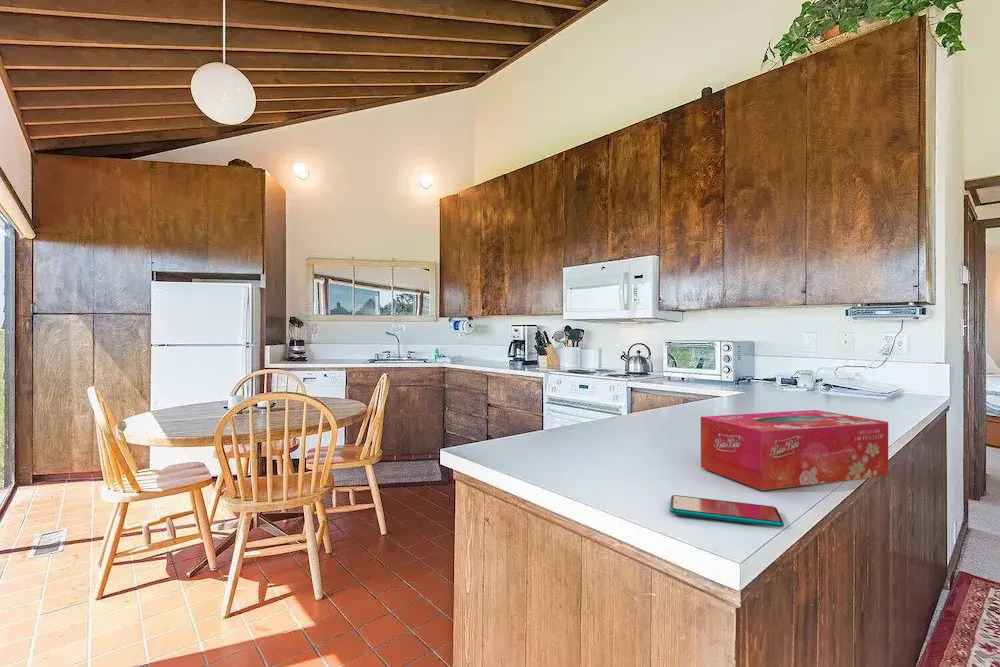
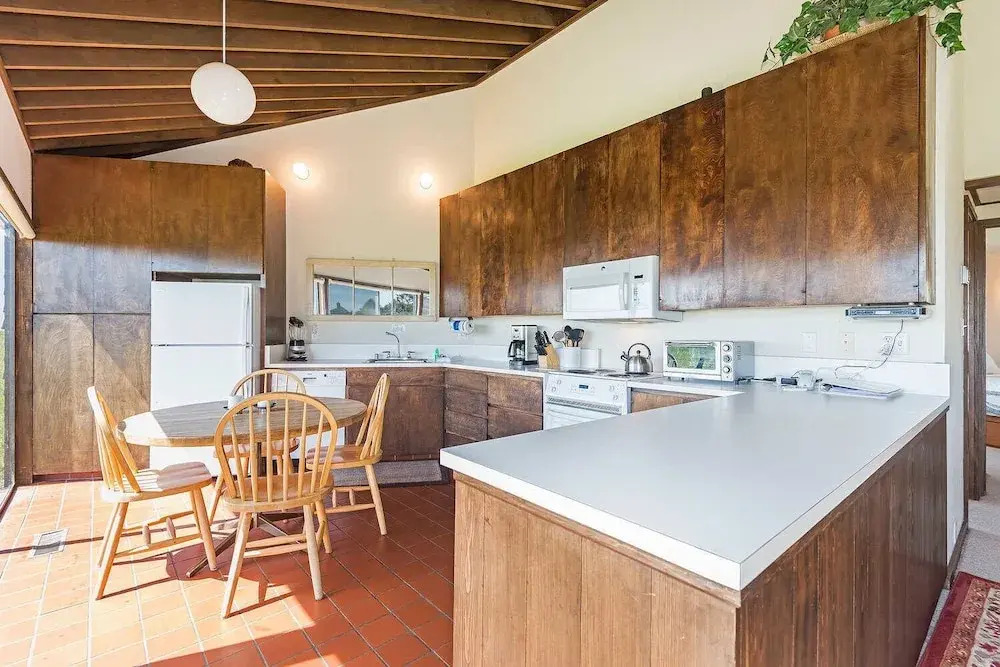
- tissue box [700,409,889,491]
- smartphone [669,494,785,528]
